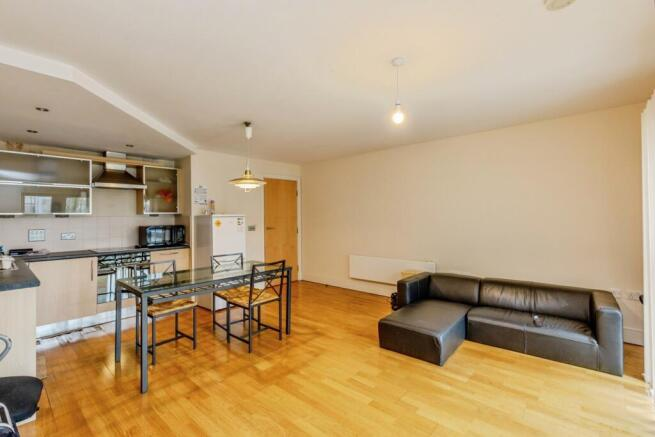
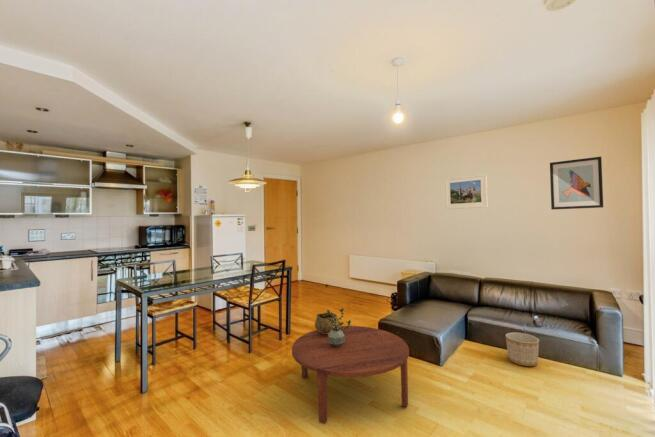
+ wall art [549,156,604,210]
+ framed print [444,173,489,210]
+ planter [505,332,540,367]
+ potted plant [325,307,352,348]
+ coffee table [291,325,410,425]
+ decorative bowl [314,312,340,334]
